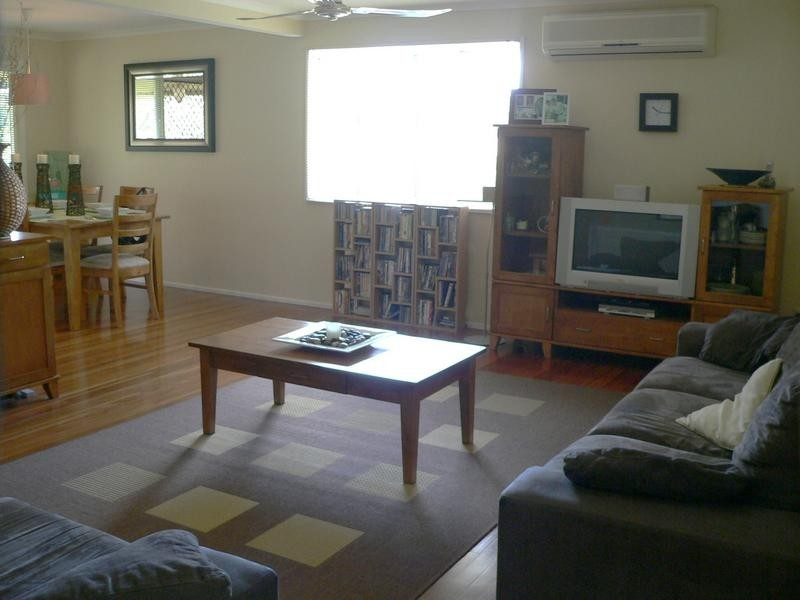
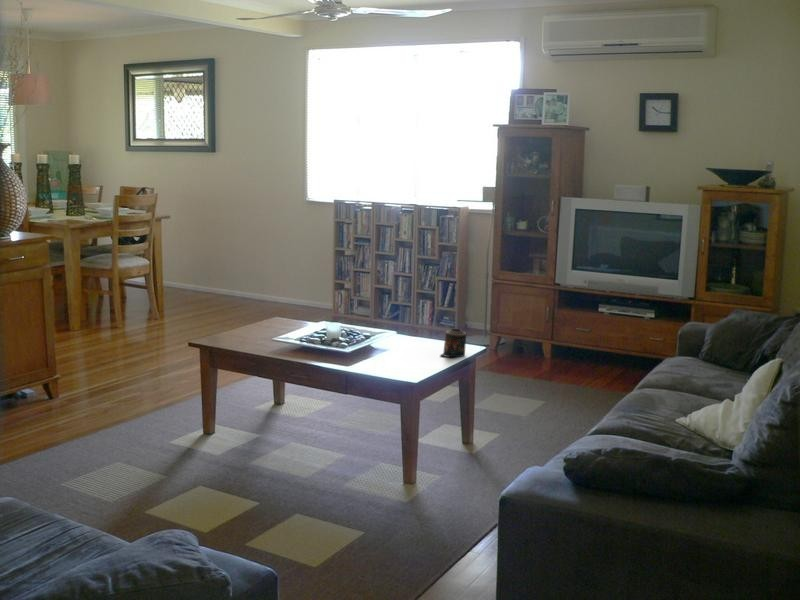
+ candle [439,328,467,358]
